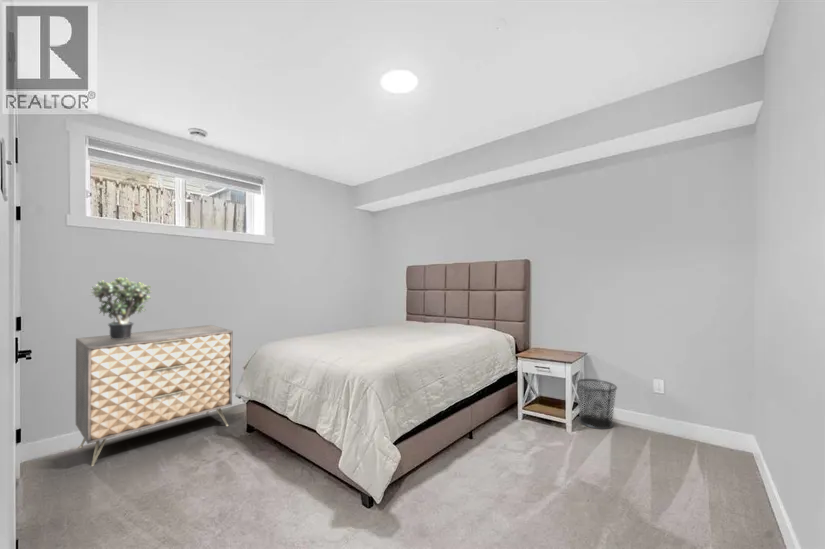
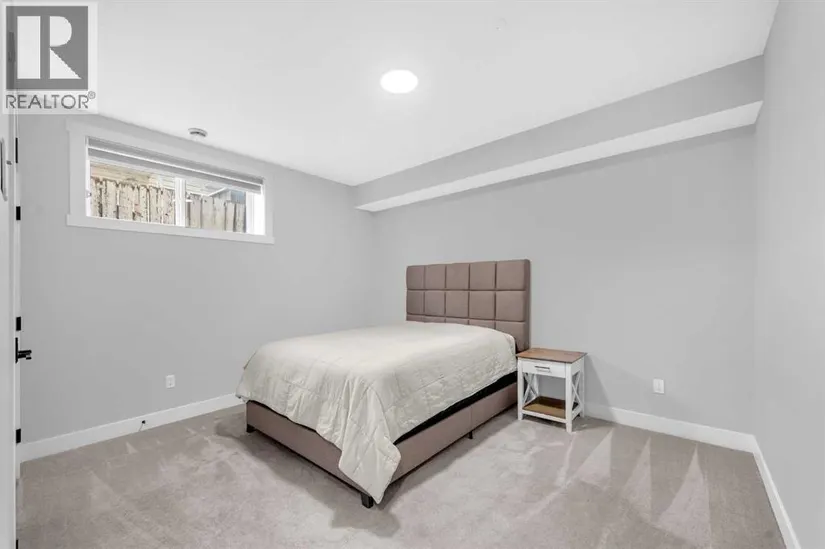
- waste bin [575,378,618,430]
- dresser [75,324,234,467]
- potted plant [88,276,153,339]
